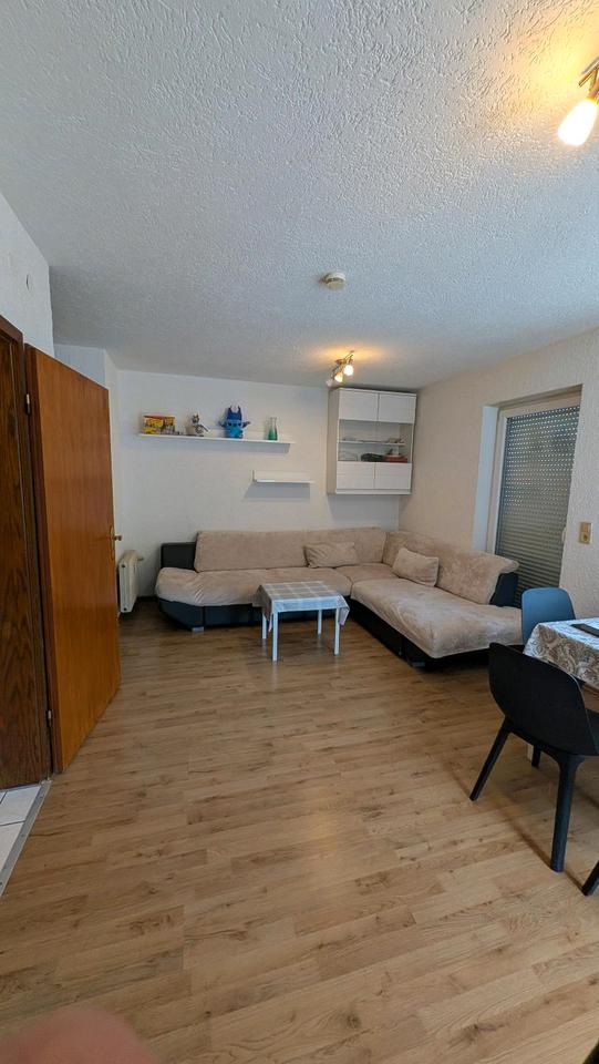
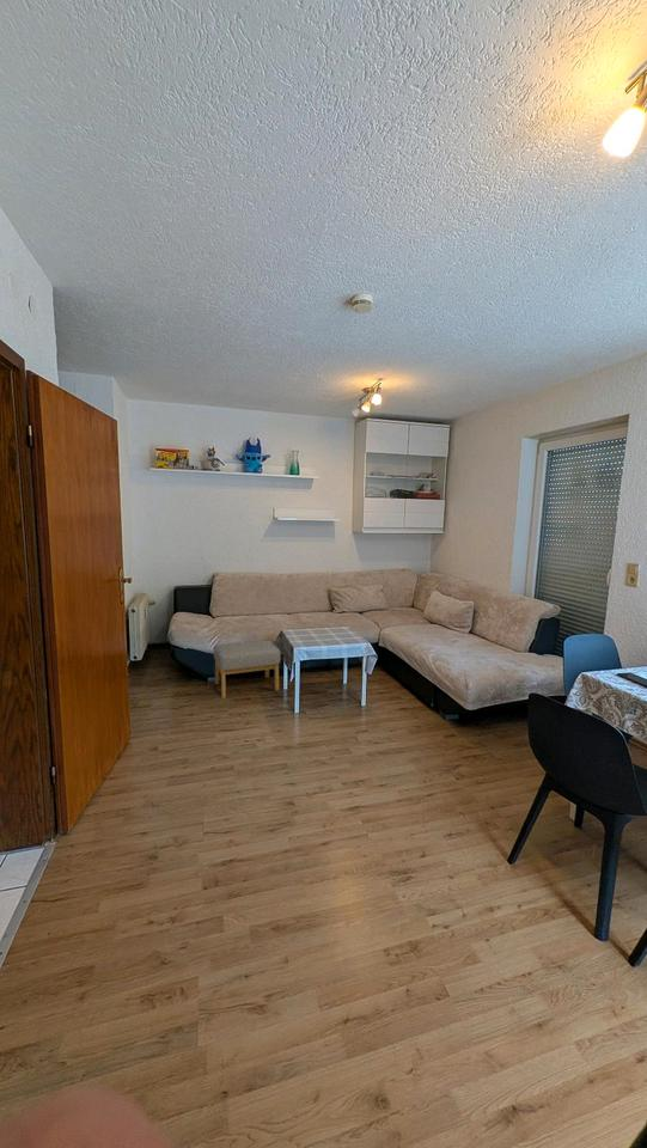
+ footstool [212,640,282,700]
